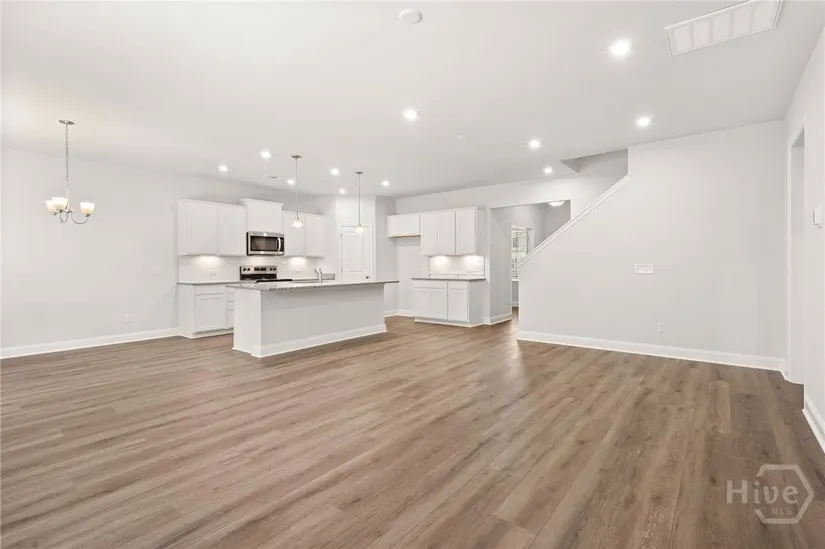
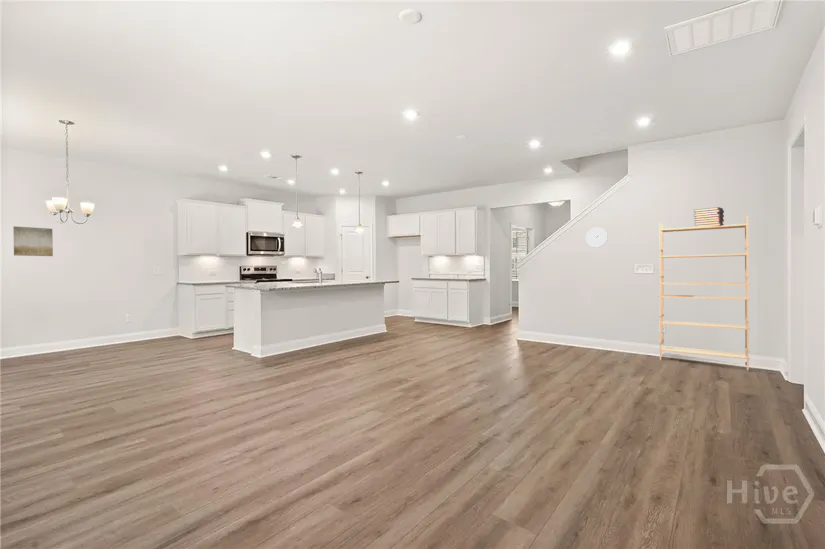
+ book stack [692,206,725,227]
+ wall art [12,225,54,257]
+ bookshelf [657,215,751,371]
+ wall clock [585,226,608,248]
